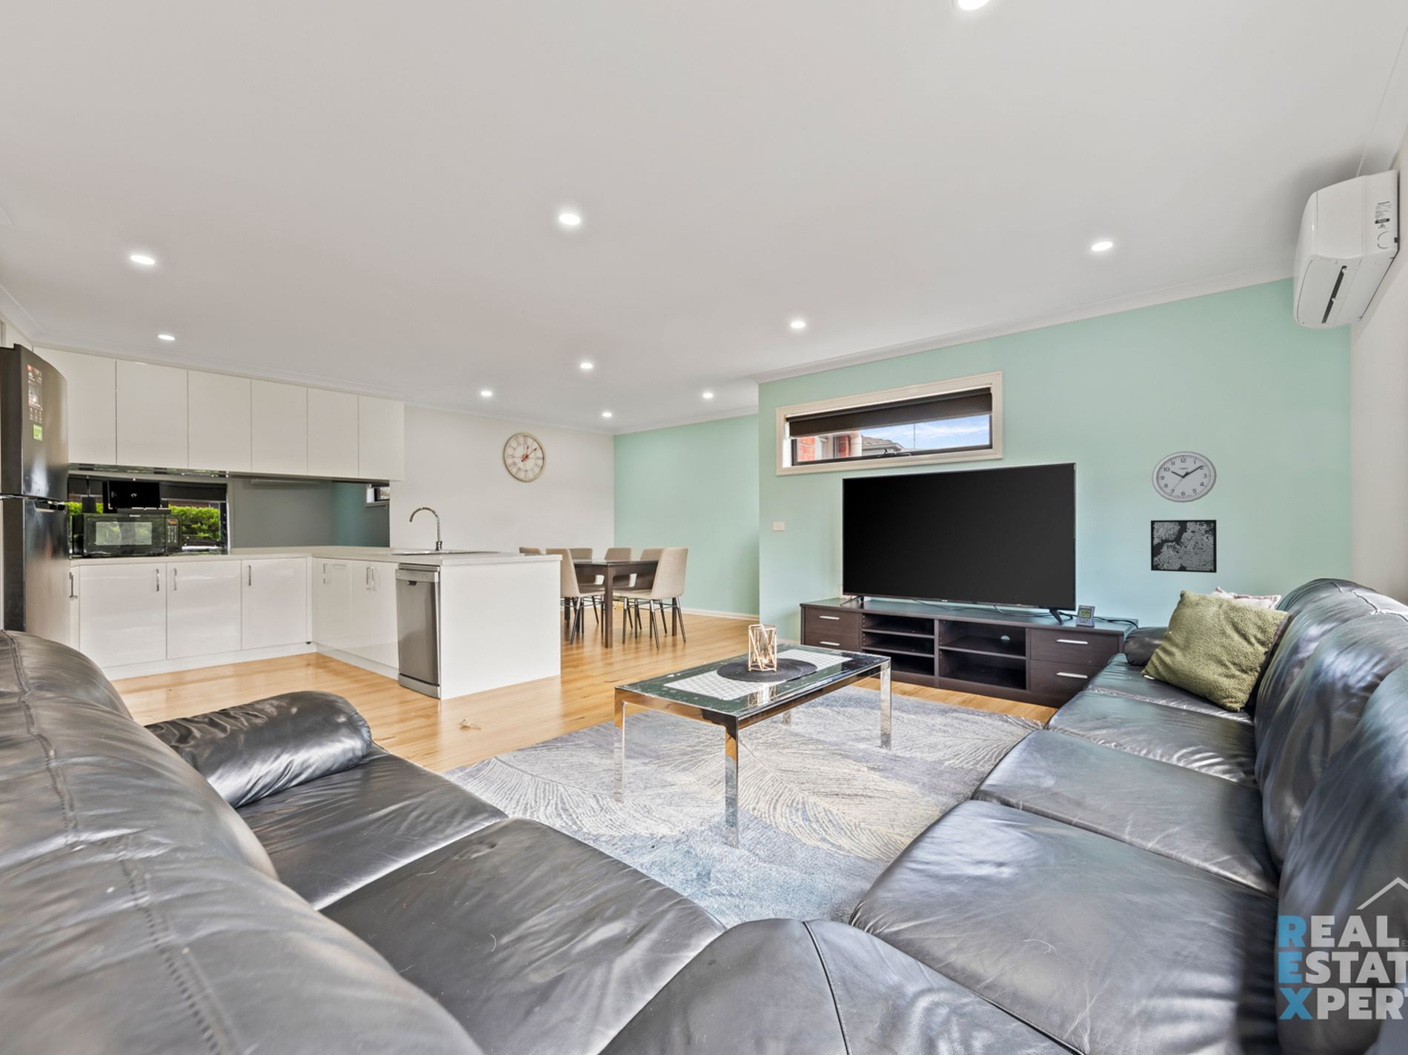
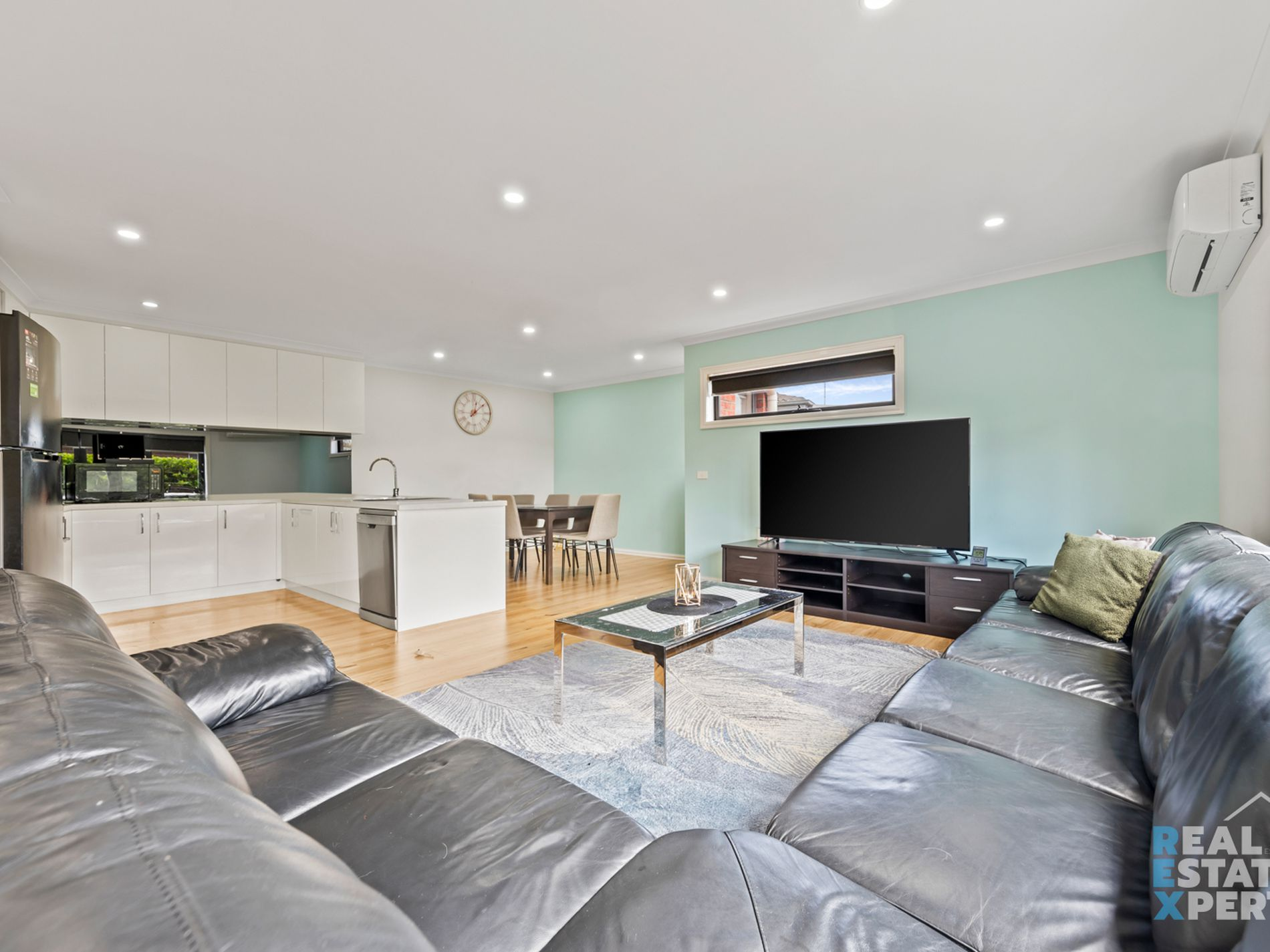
- wall clock [1151,450,1217,503]
- wall art [1150,519,1217,574]
